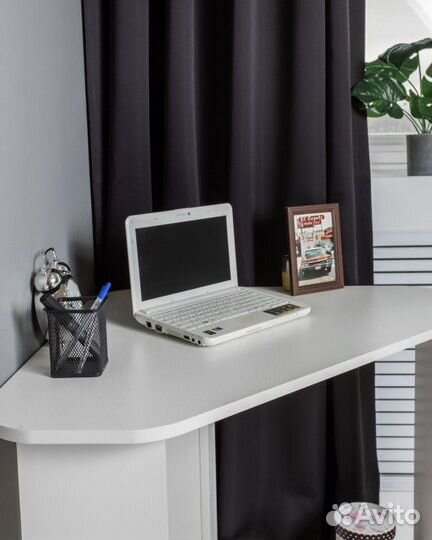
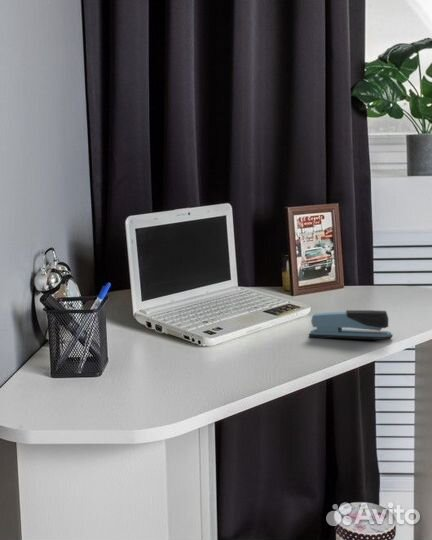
+ stapler [308,309,394,341]
